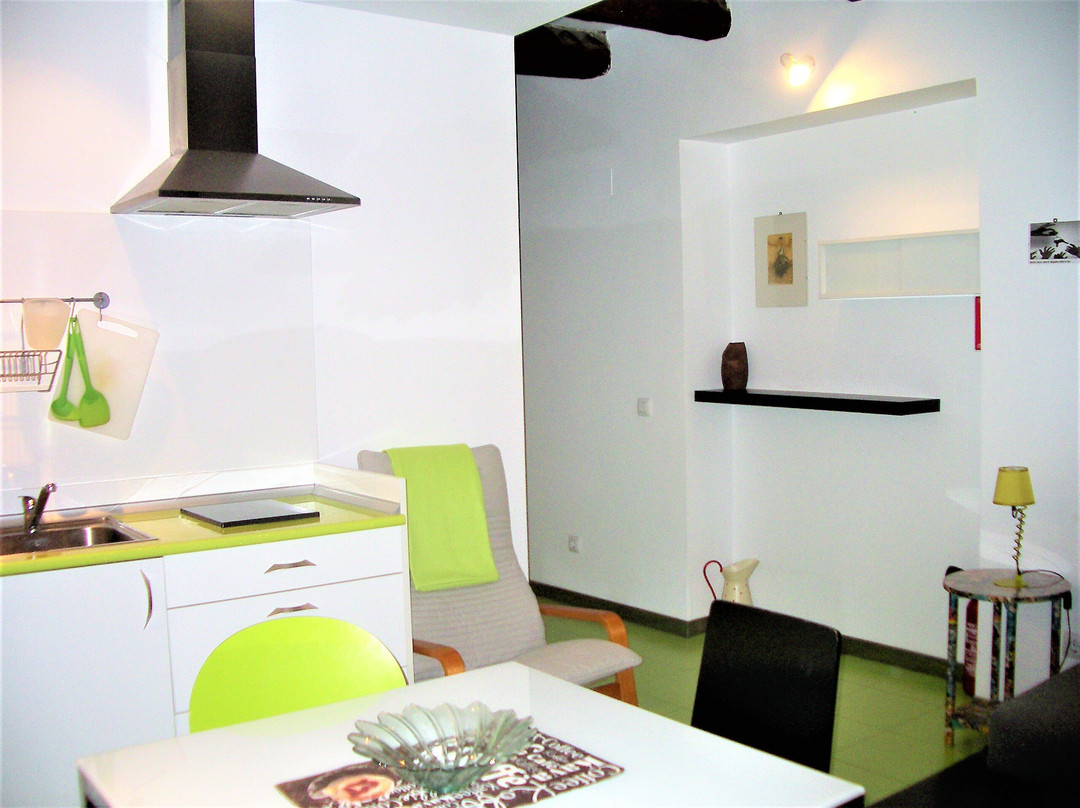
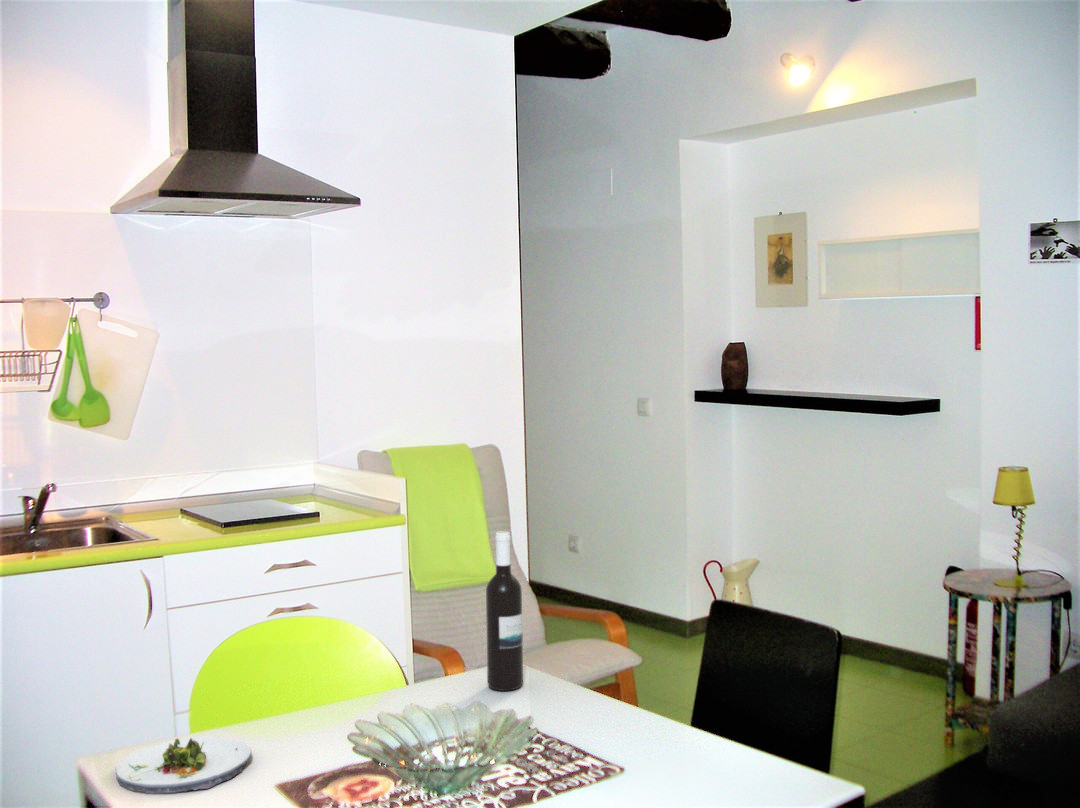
+ salad plate [114,735,252,794]
+ wine bottle [485,530,524,692]
